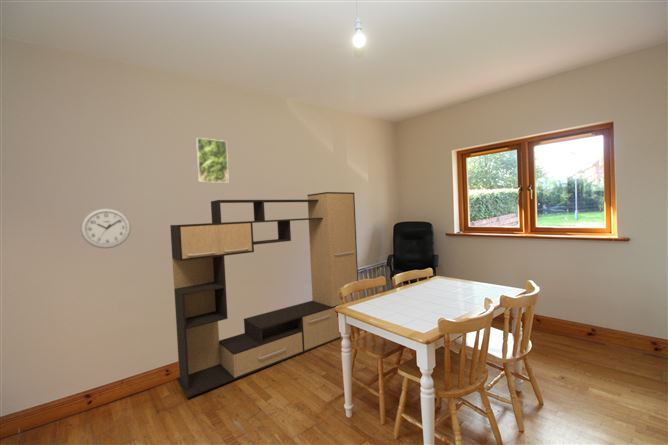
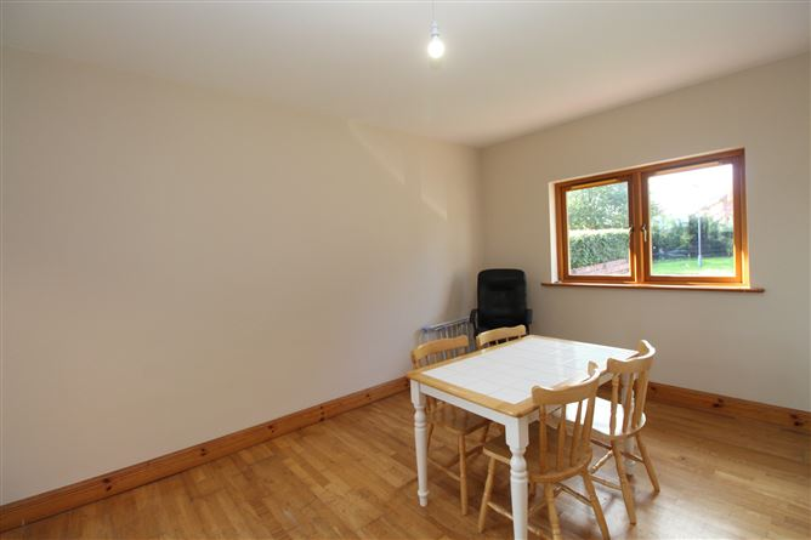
- wall clock [79,207,132,249]
- media console [169,191,359,399]
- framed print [195,137,230,184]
